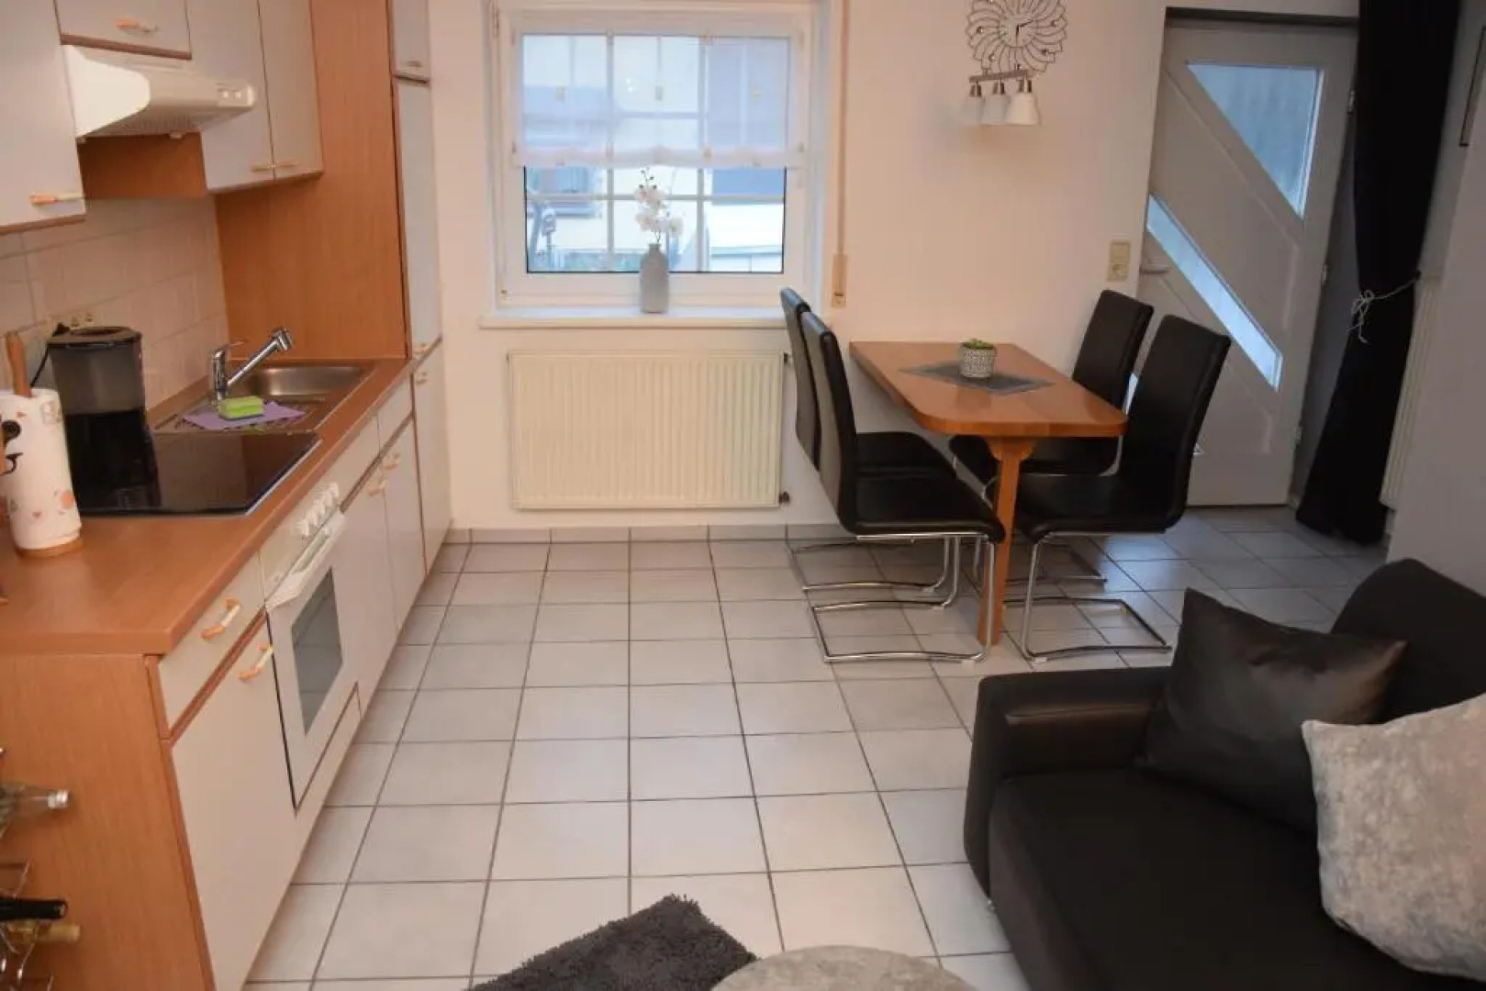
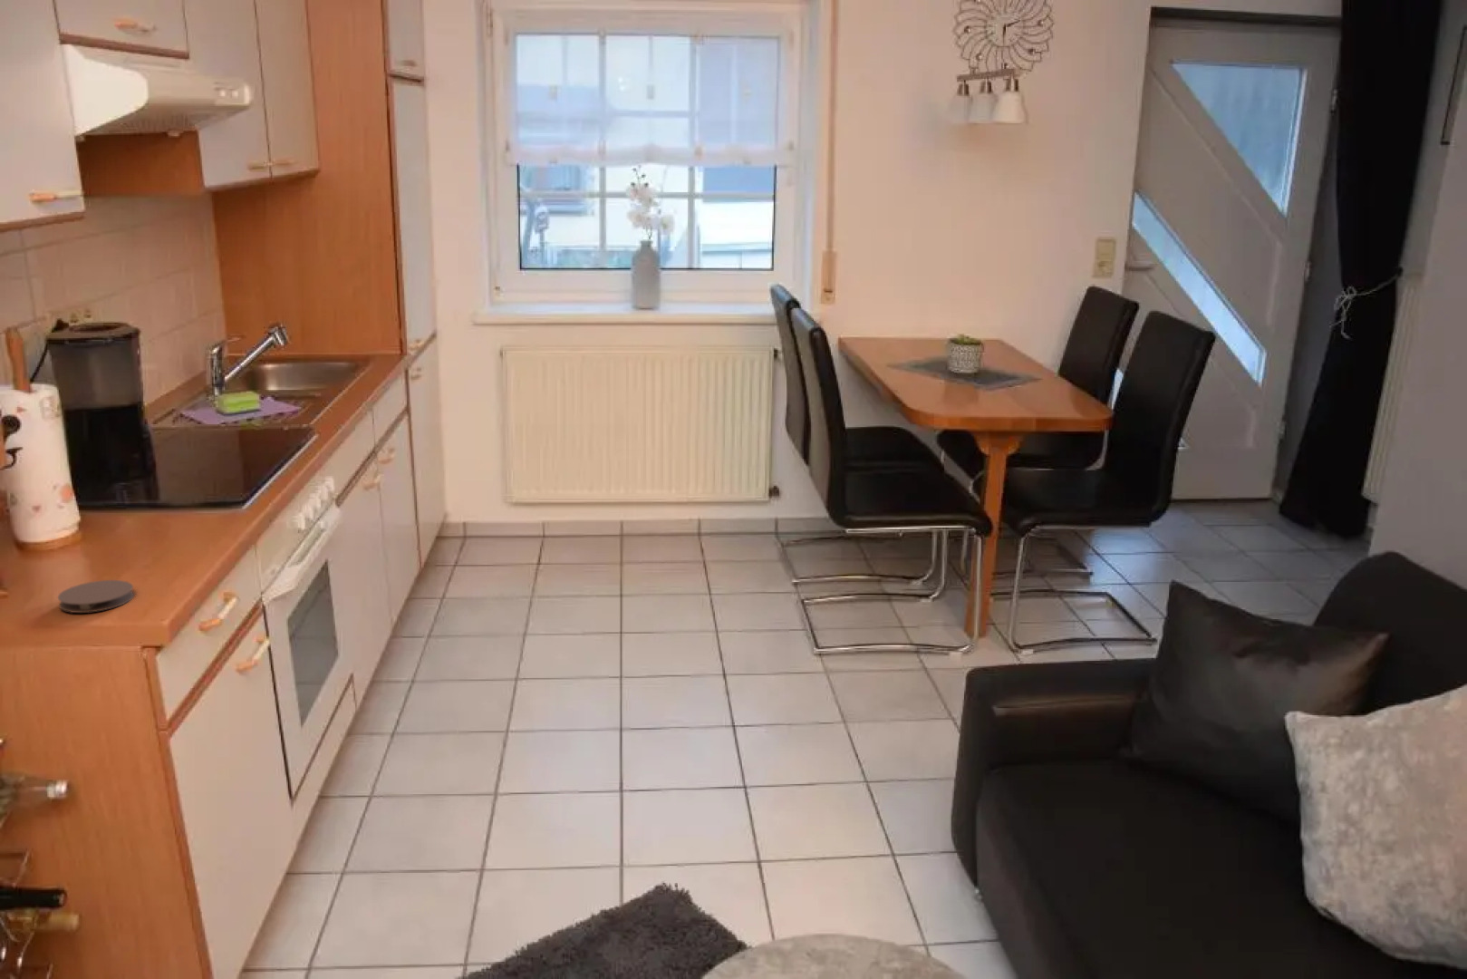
+ coaster [57,579,135,614]
